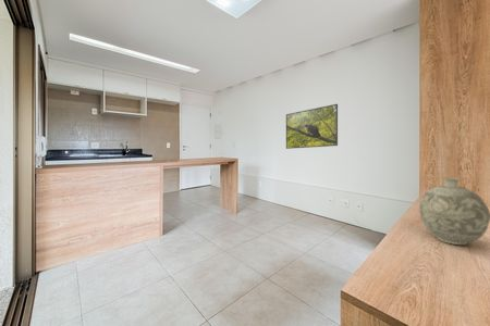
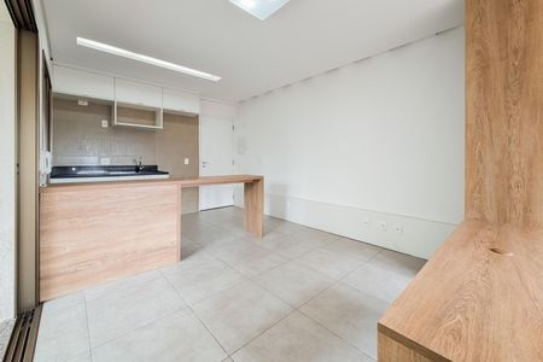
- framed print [285,103,339,150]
- decorative vase [418,177,490,246]
